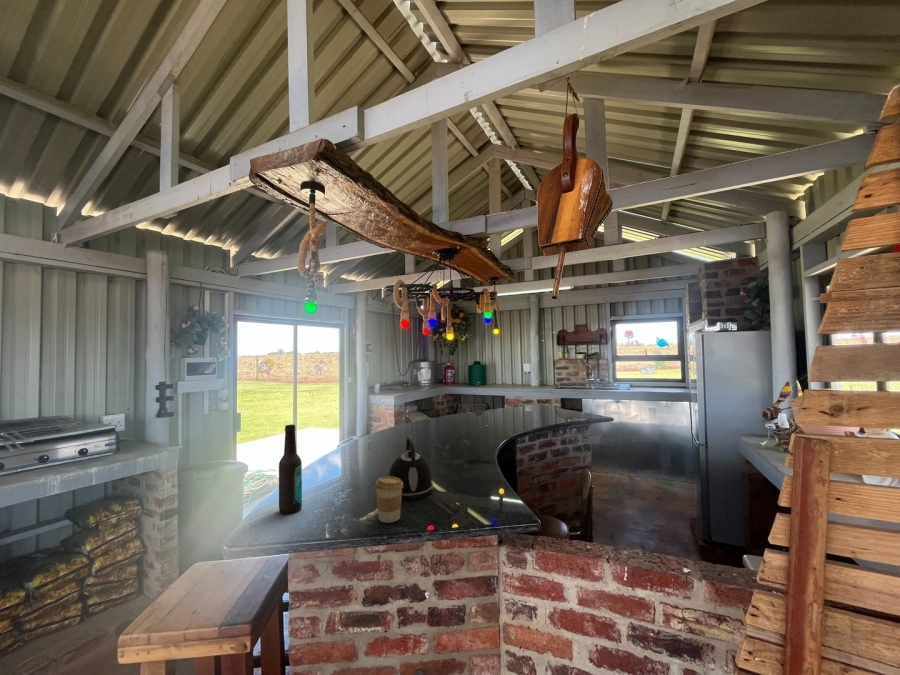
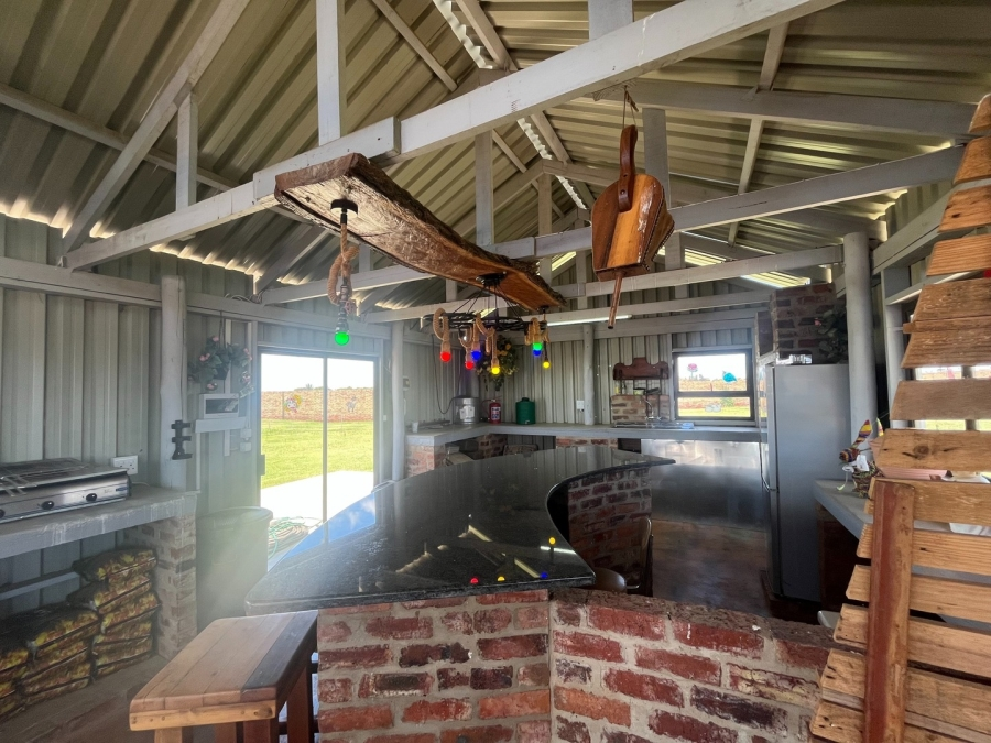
- beer bottle [278,424,303,515]
- kettle [388,435,434,501]
- coffee cup [374,475,403,524]
